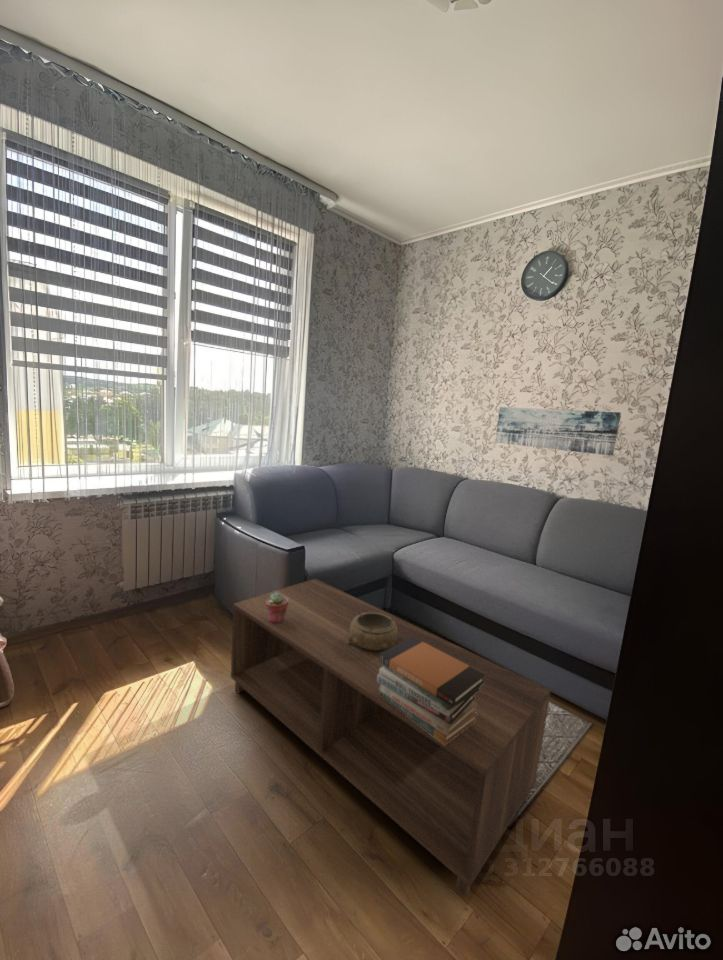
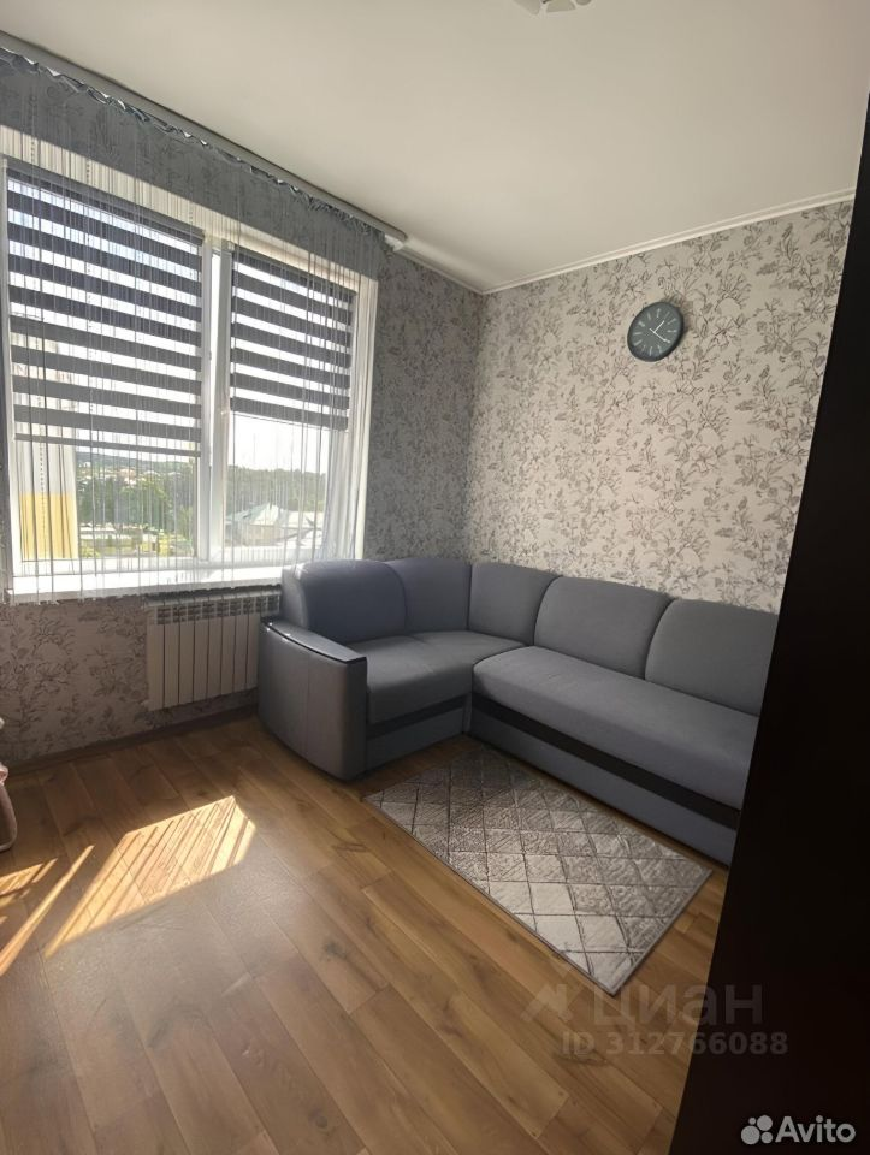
- potted succulent [266,593,288,623]
- book stack [377,637,486,745]
- decorative bowl [346,613,398,650]
- coffee table [230,578,552,899]
- wall art [494,406,622,457]
